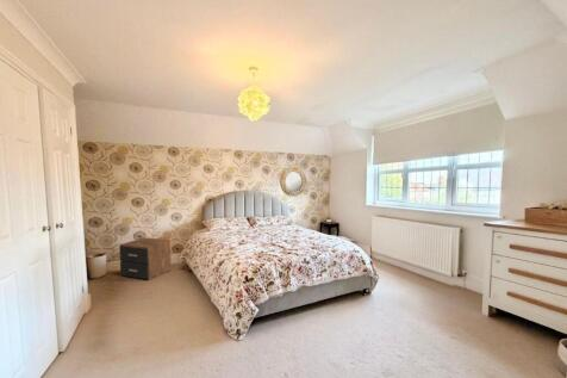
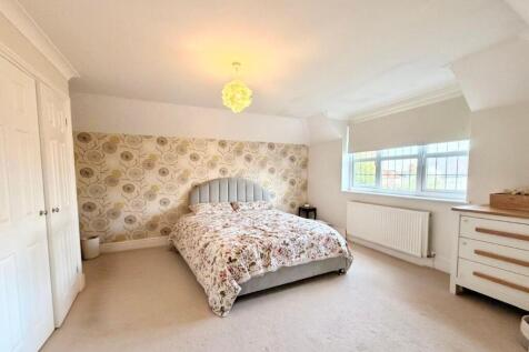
- nightstand [118,236,173,281]
- home mirror [279,166,307,198]
